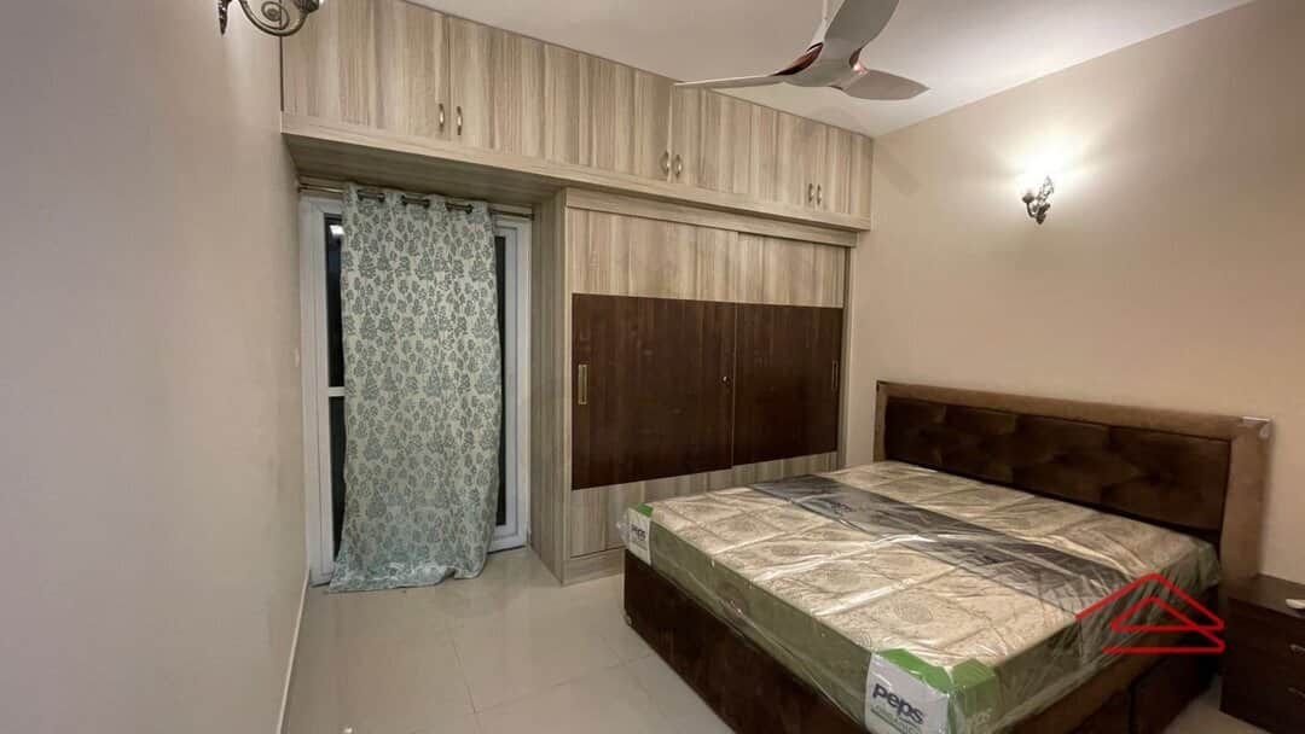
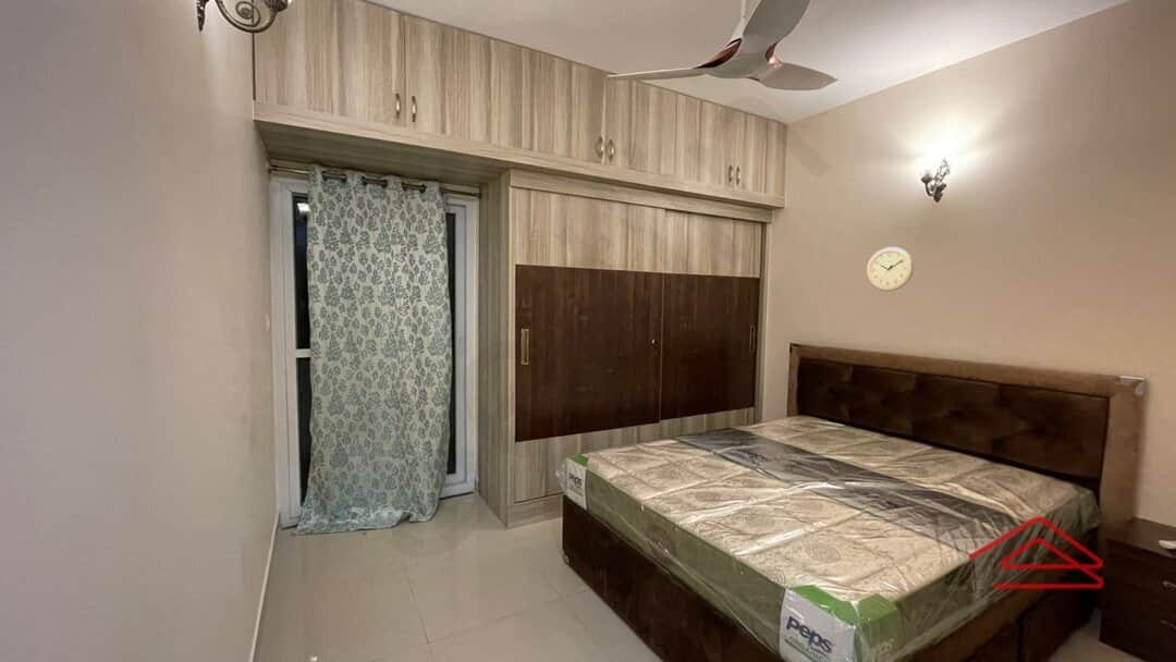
+ wall clock [866,246,915,293]
